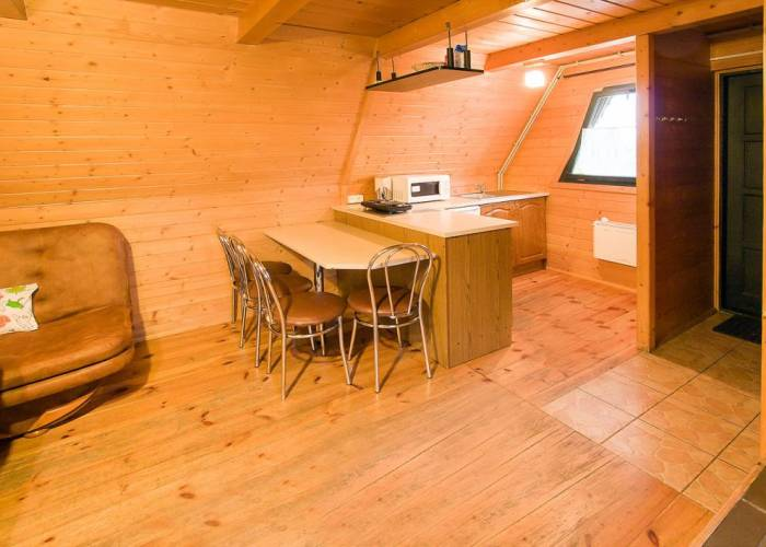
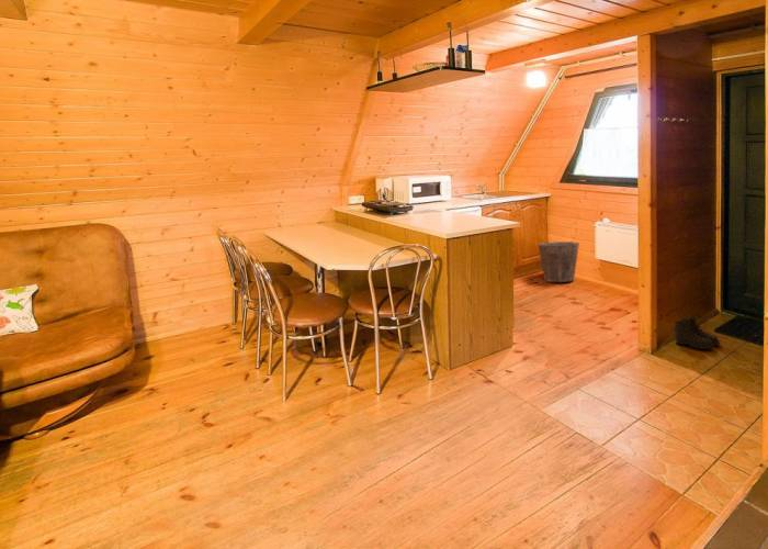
+ waste bin [538,240,580,283]
+ boots [673,315,721,350]
